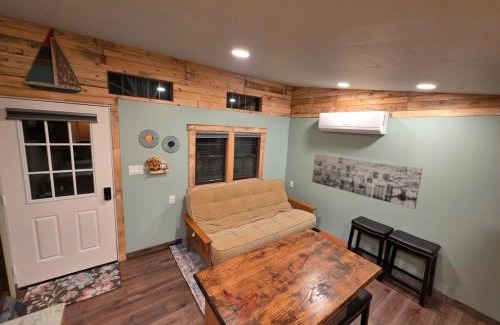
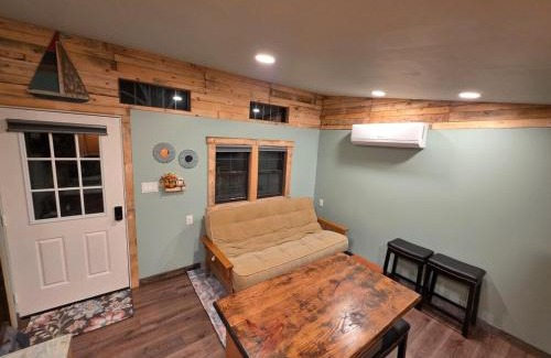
- wall art [311,153,424,210]
